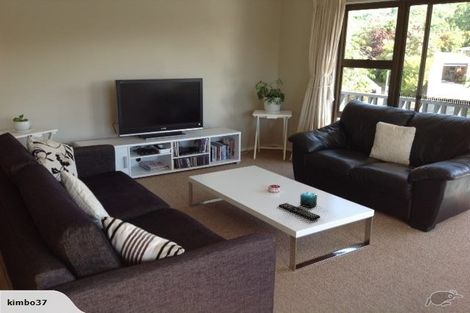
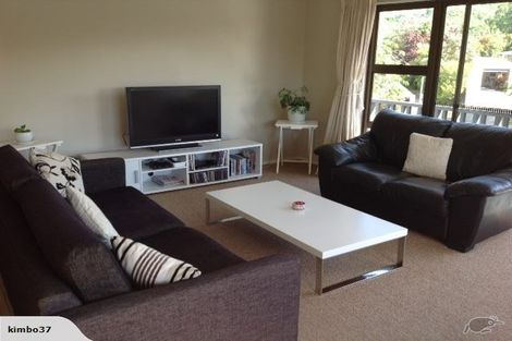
- candle [299,191,318,209]
- remote control [278,202,321,221]
